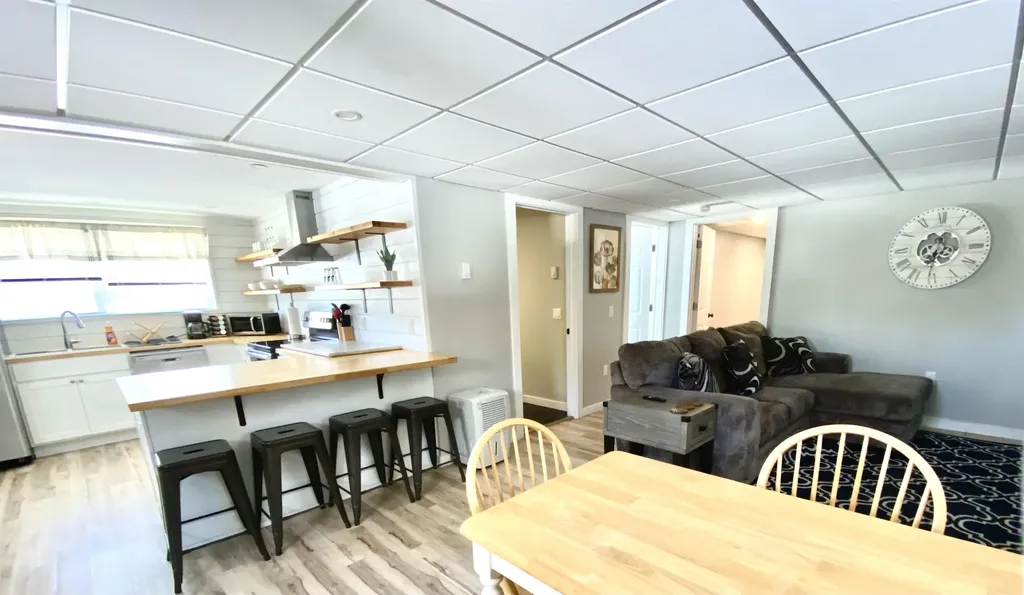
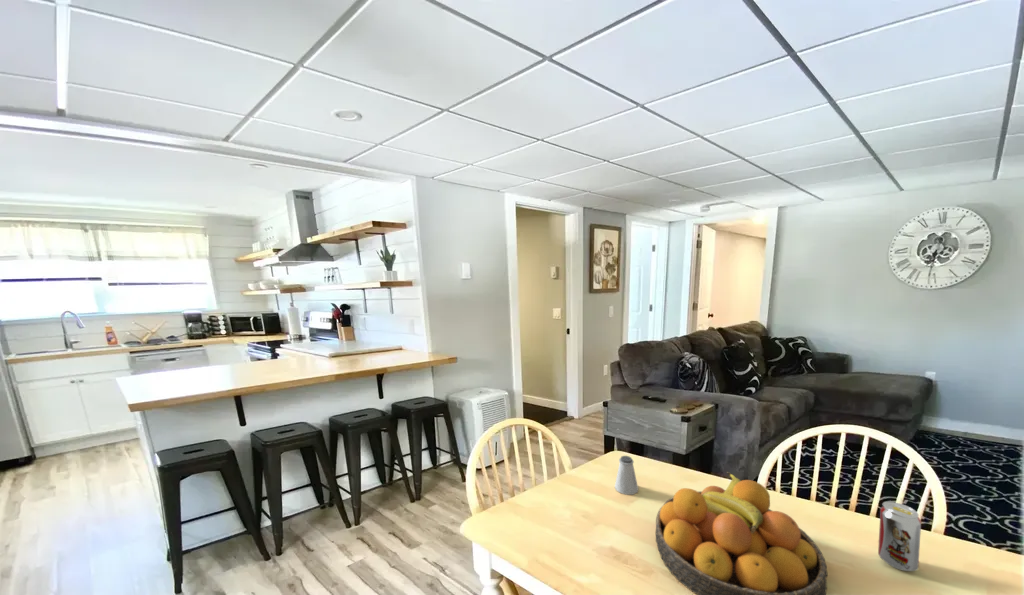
+ beverage can [877,501,922,572]
+ saltshaker [614,455,639,496]
+ fruit bowl [654,471,828,595]
